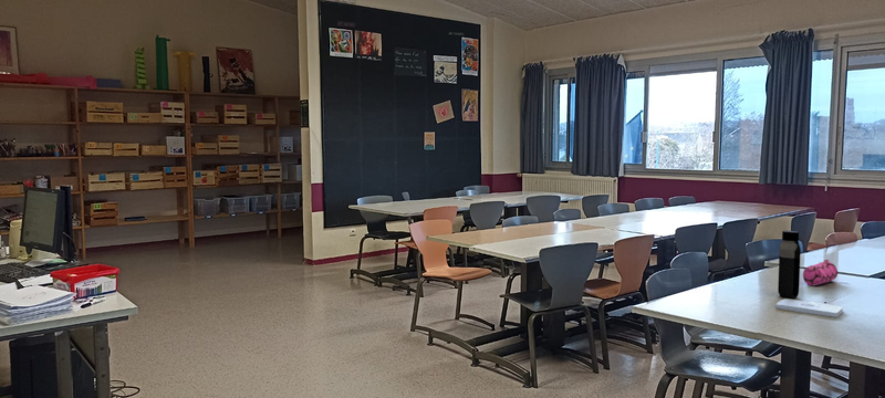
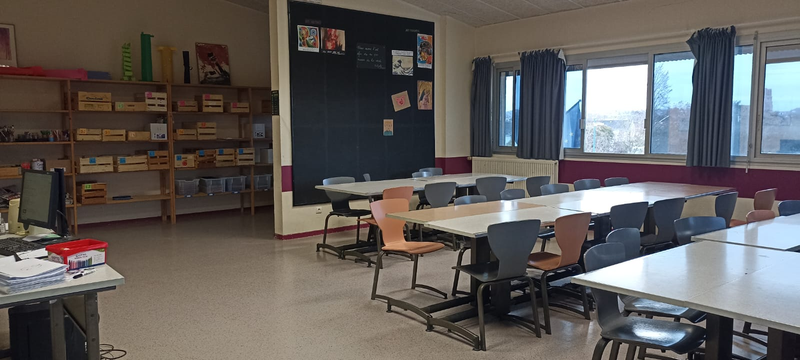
- water bottle [777,230,802,298]
- pencil case [802,259,839,286]
- notepad [774,297,844,318]
